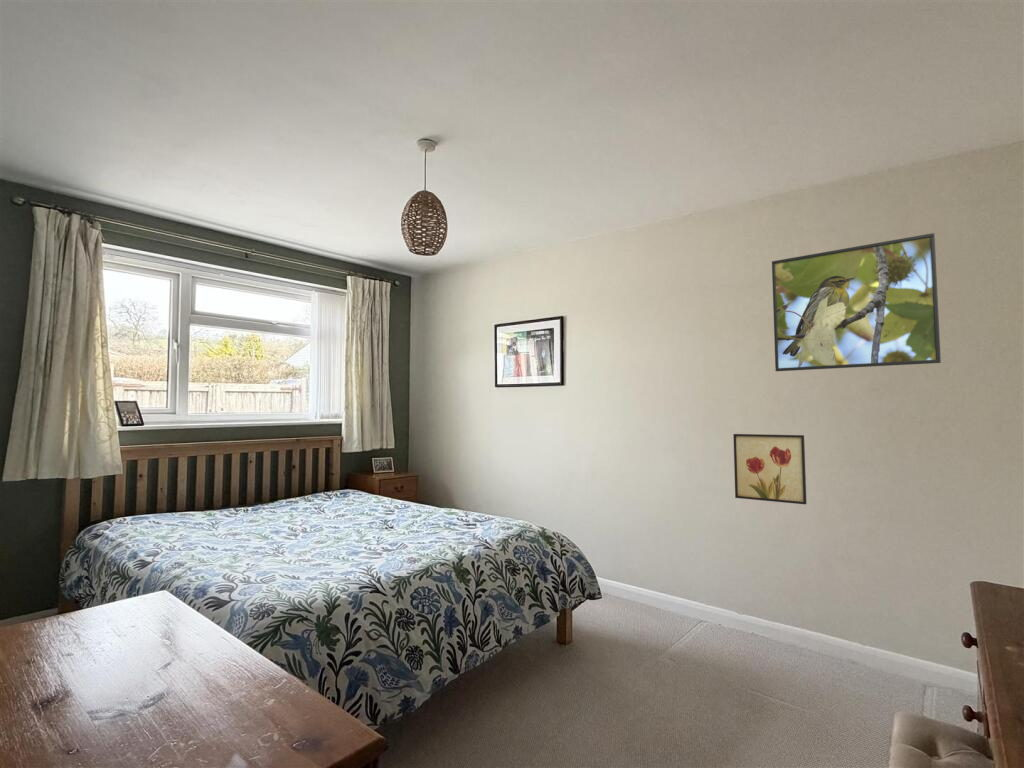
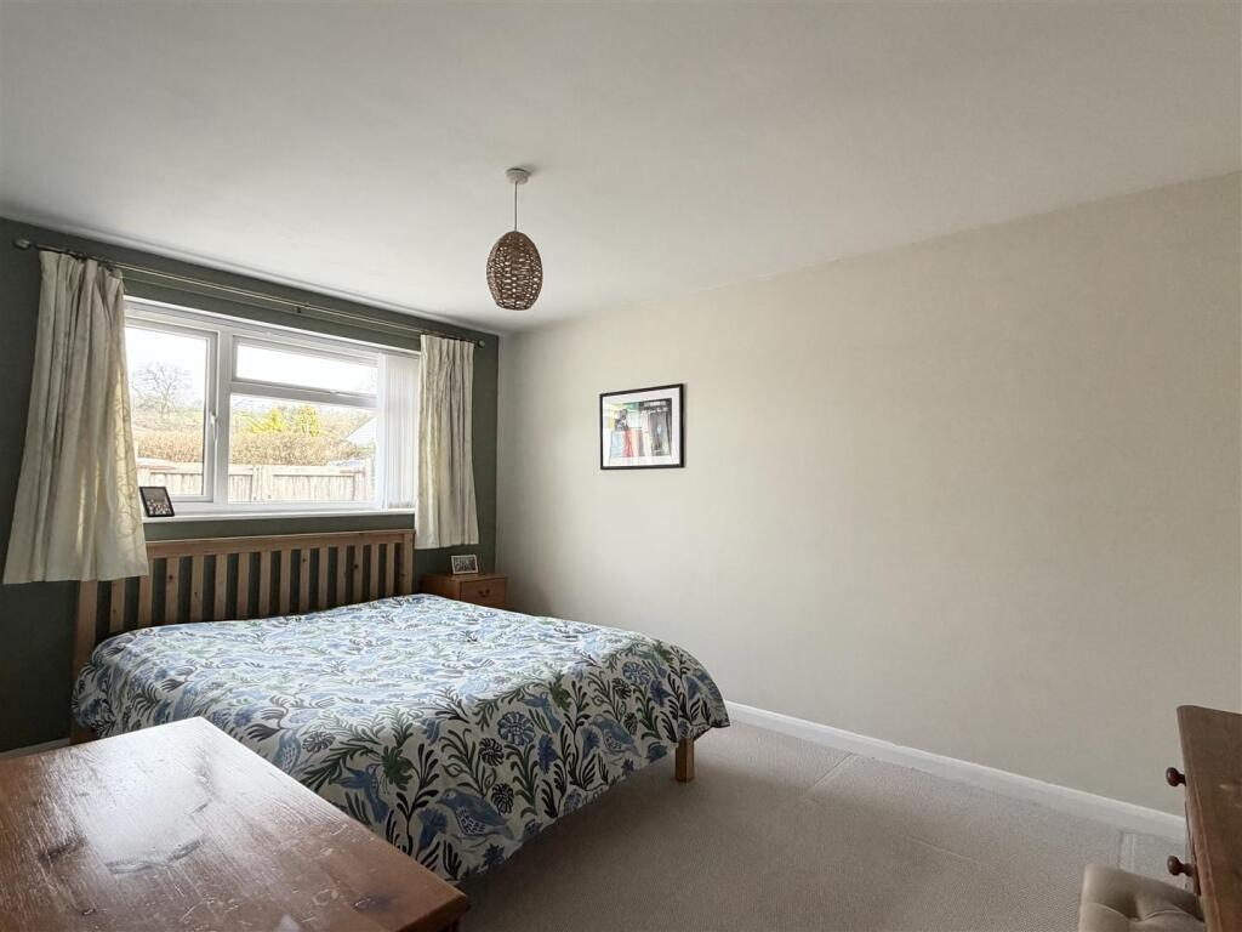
- wall art [732,433,808,505]
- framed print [771,232,942,372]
